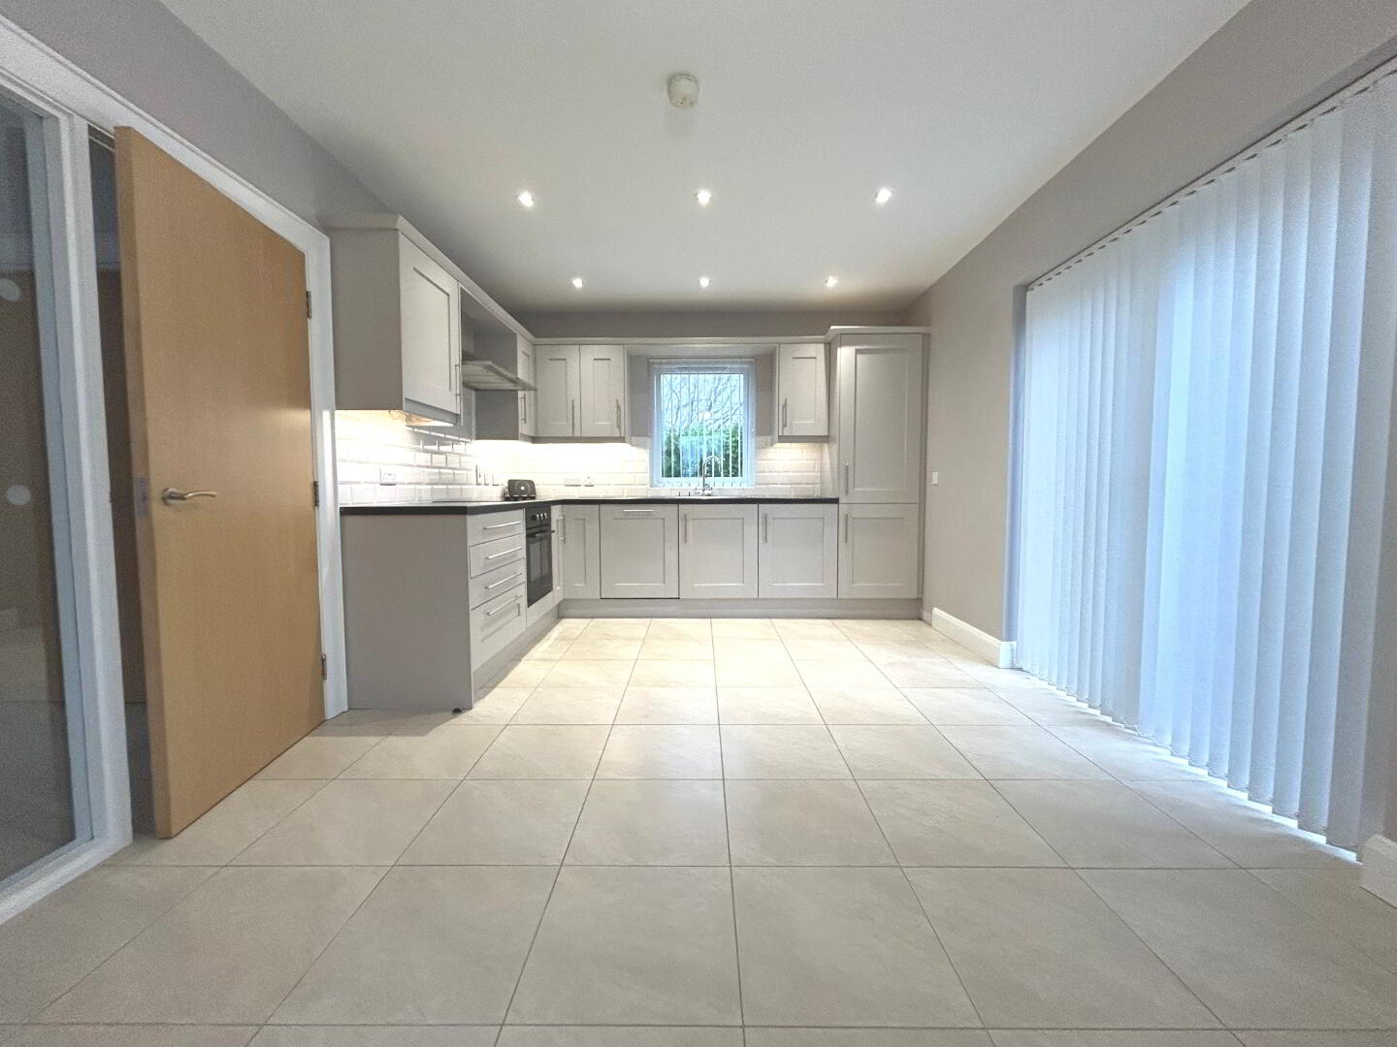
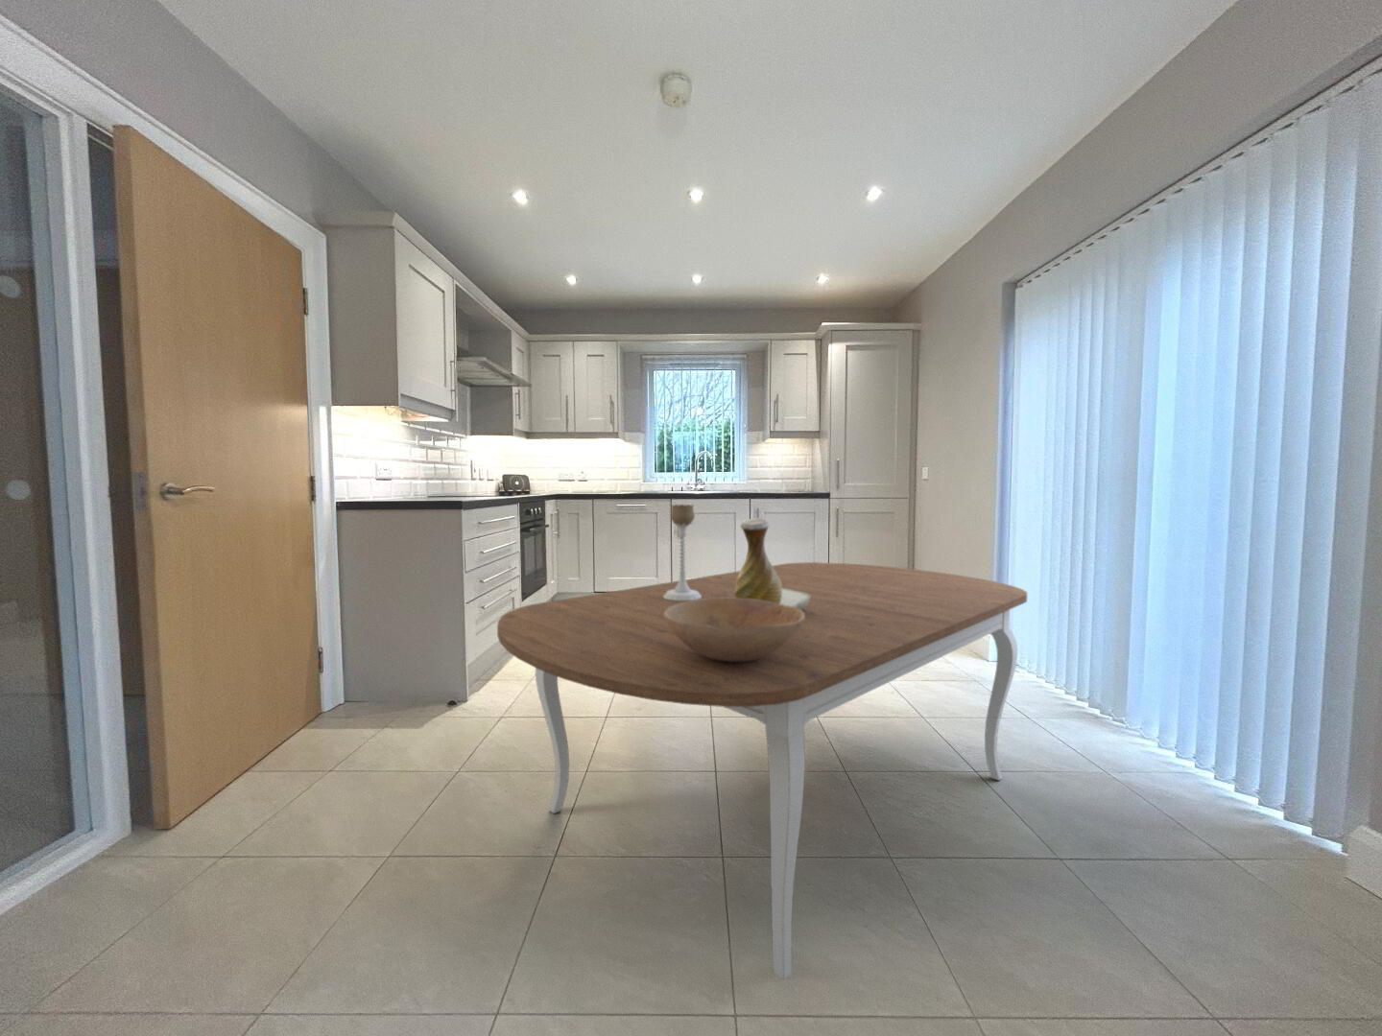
+ dining table [496,562,1028,980]
+ bowl [664,597,805,662]
+ candle holder [663,504,702,601]
+ vase [736,517,811,610]
